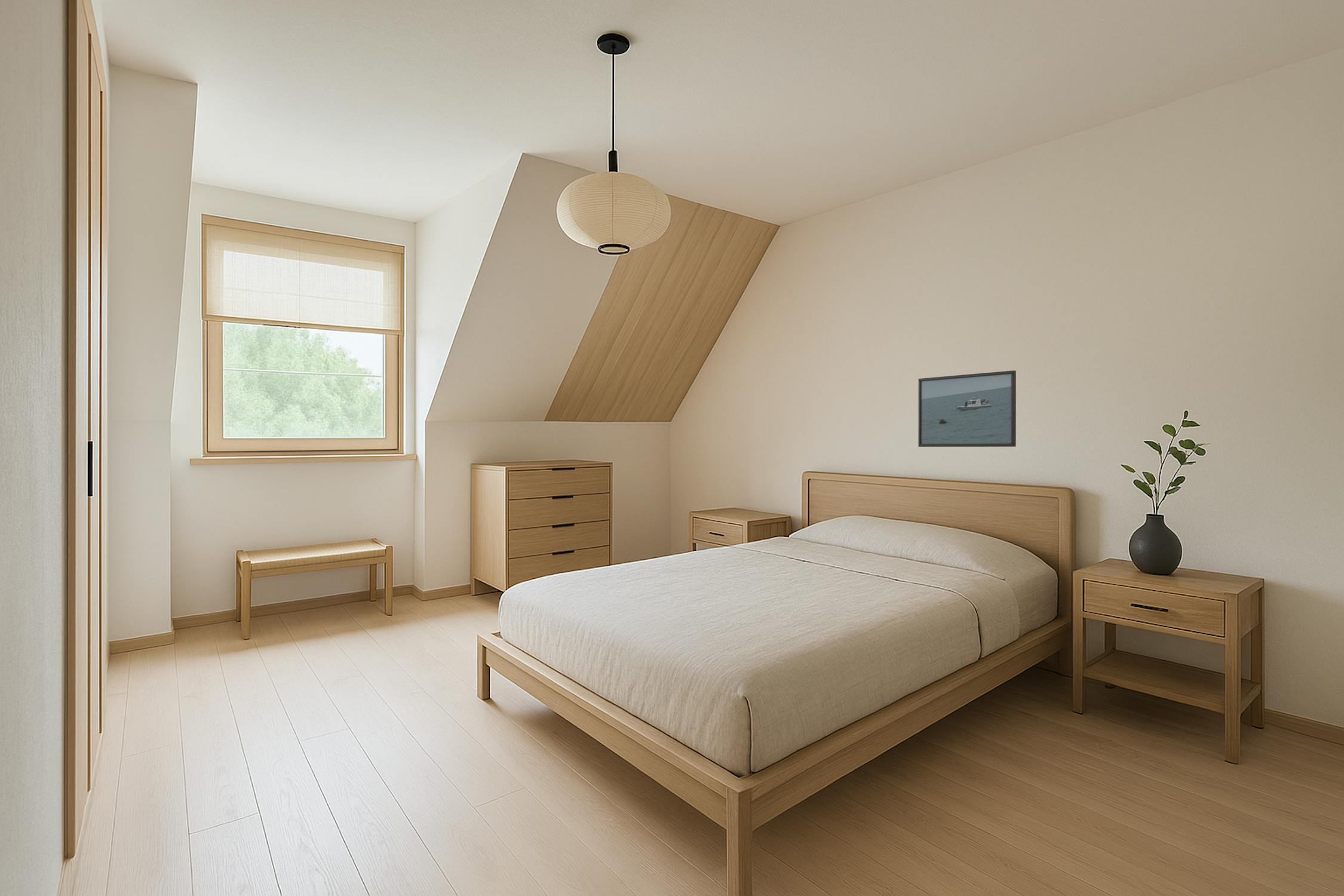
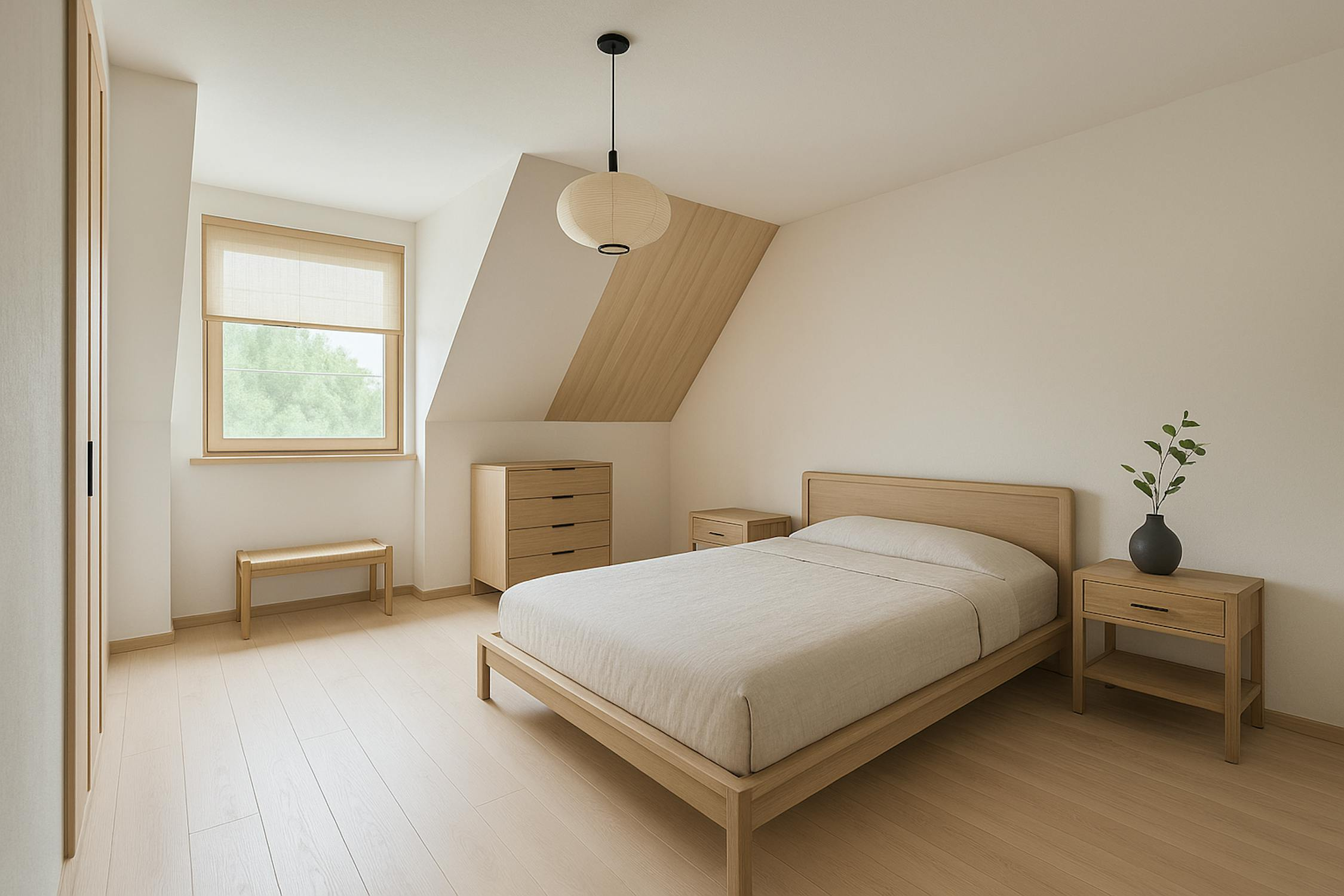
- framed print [918,370,1017,447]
